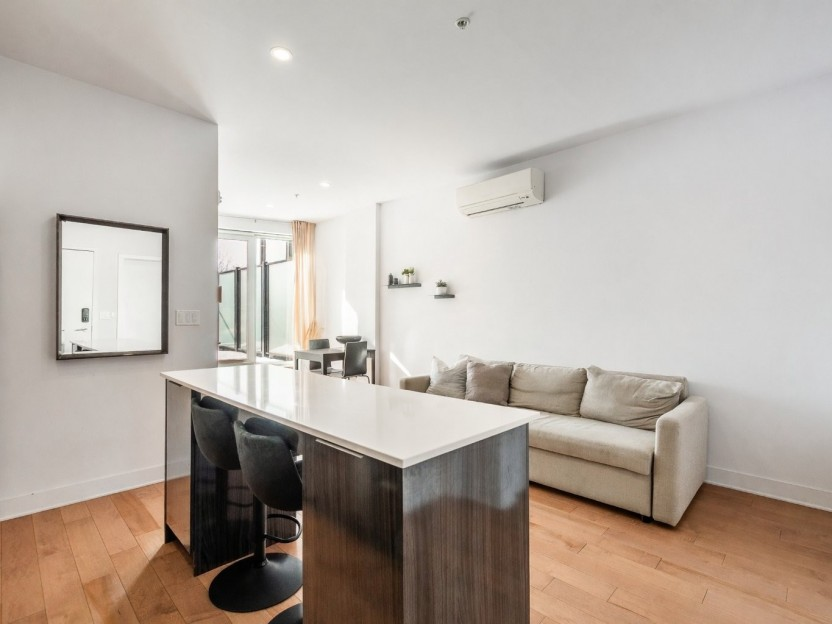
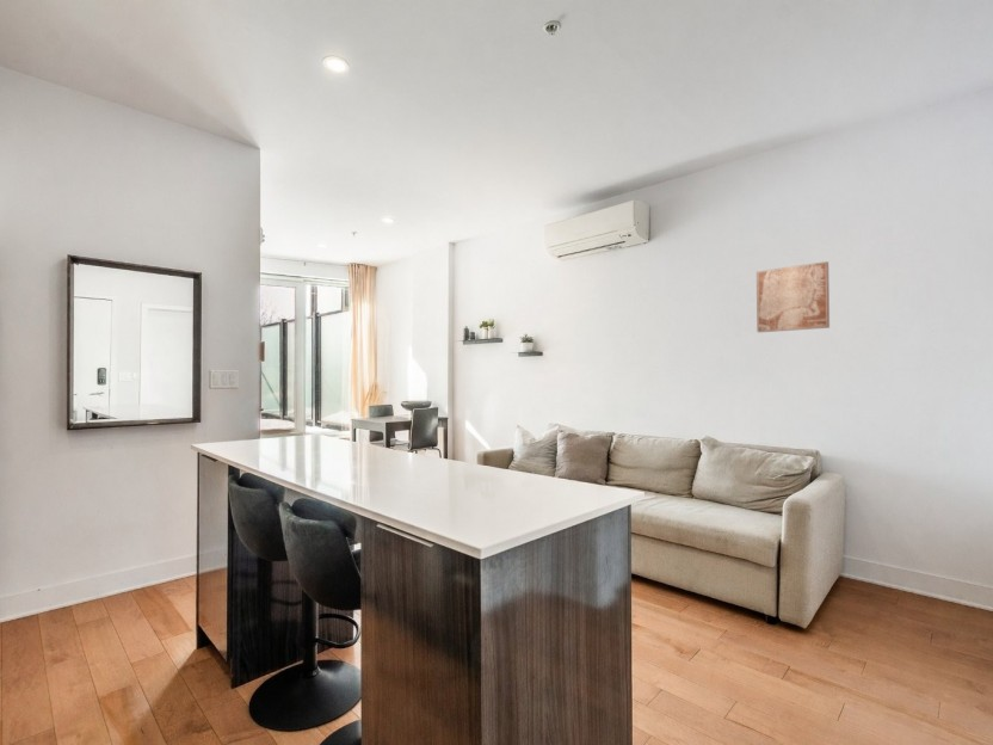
+ wall art [755,260,831,333]
